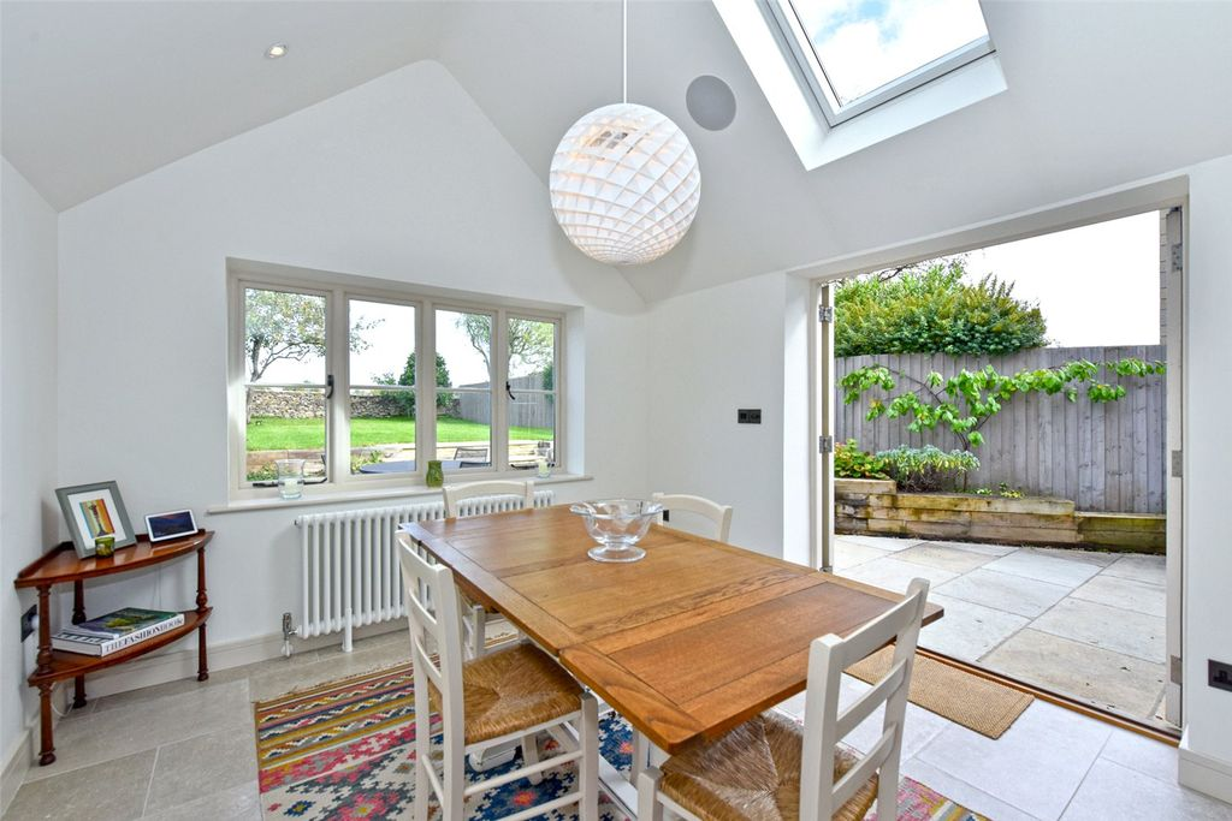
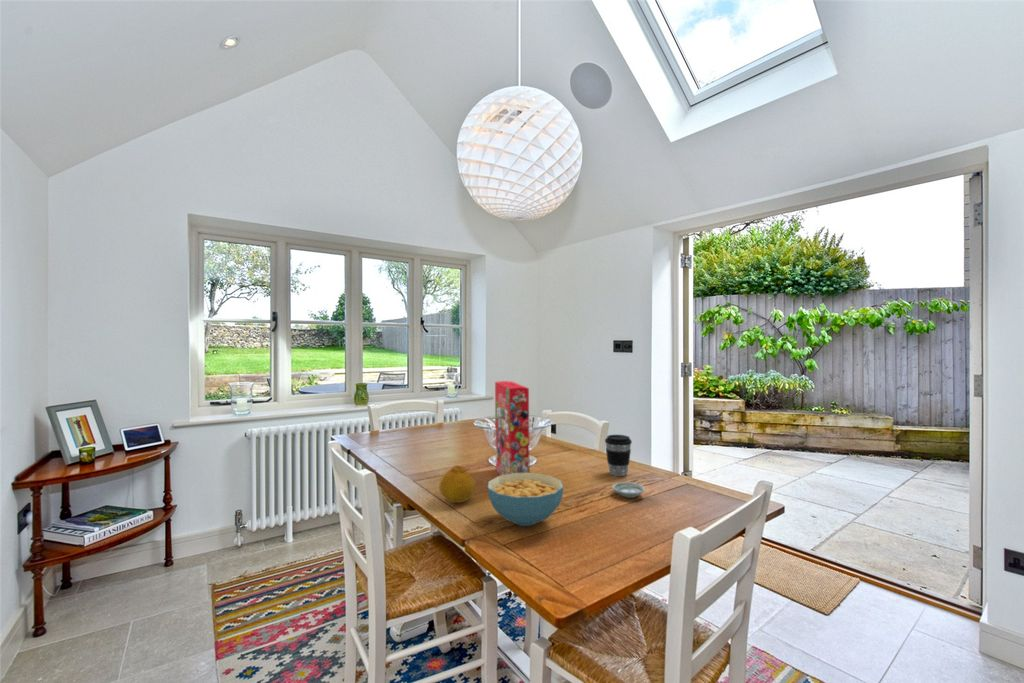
+ fruit [438,465,476,504]
+ cereal box [494,380,531,476]
+ saucer [611,481,646,499]
+ coffee cup [604,434,633,477]
+ cereal bowl [487,472,565,527]
